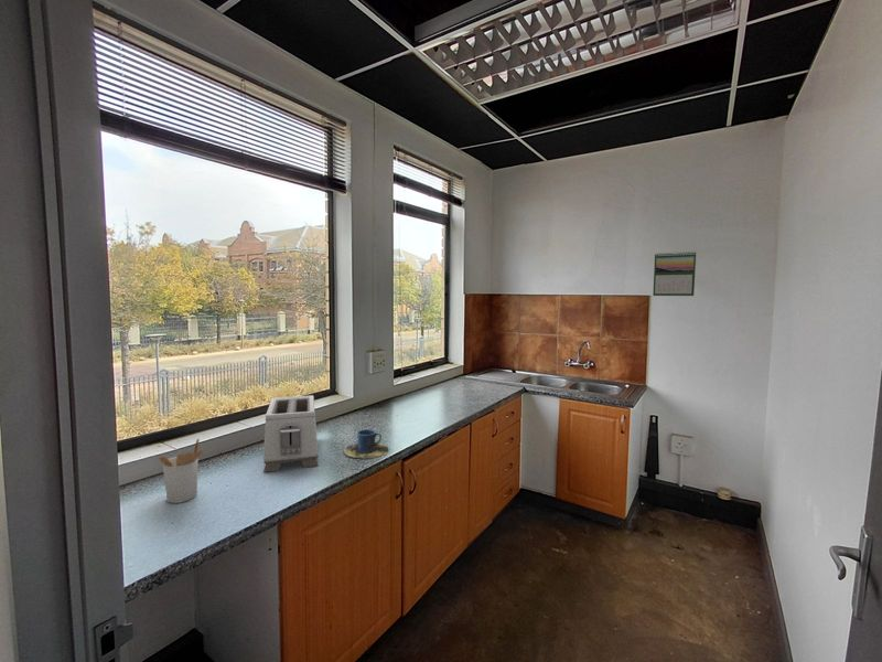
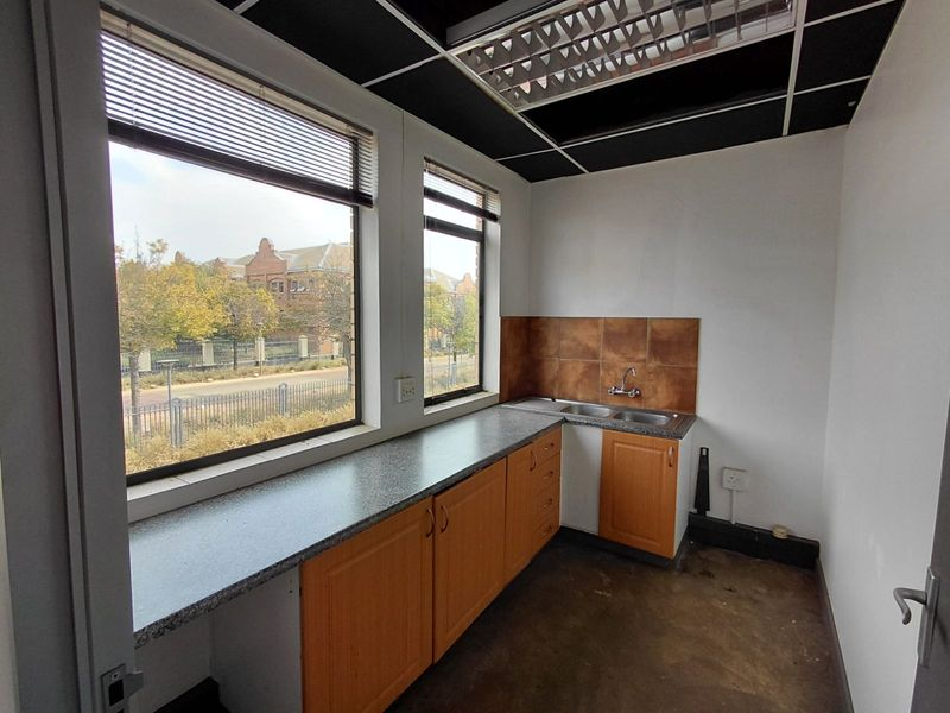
- utensil holder [155,437,205,504]
- cup [343,428,389,459]
- toaster [262,394,320,473]
- calendar [652,250,697,297]
